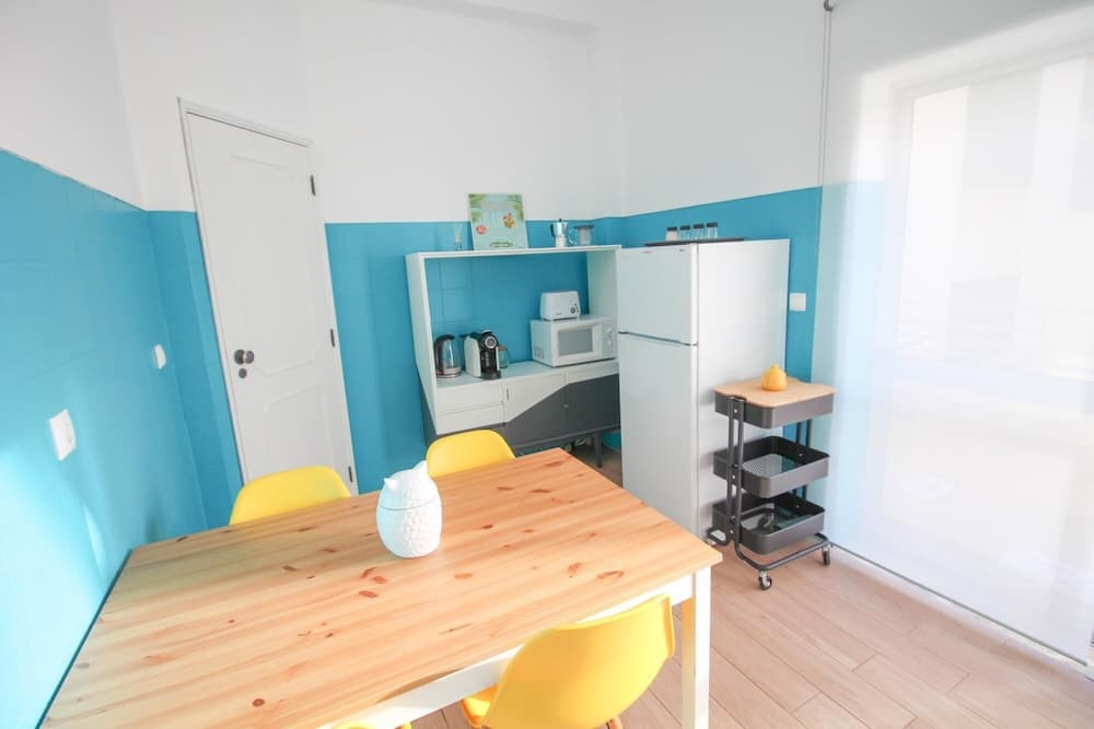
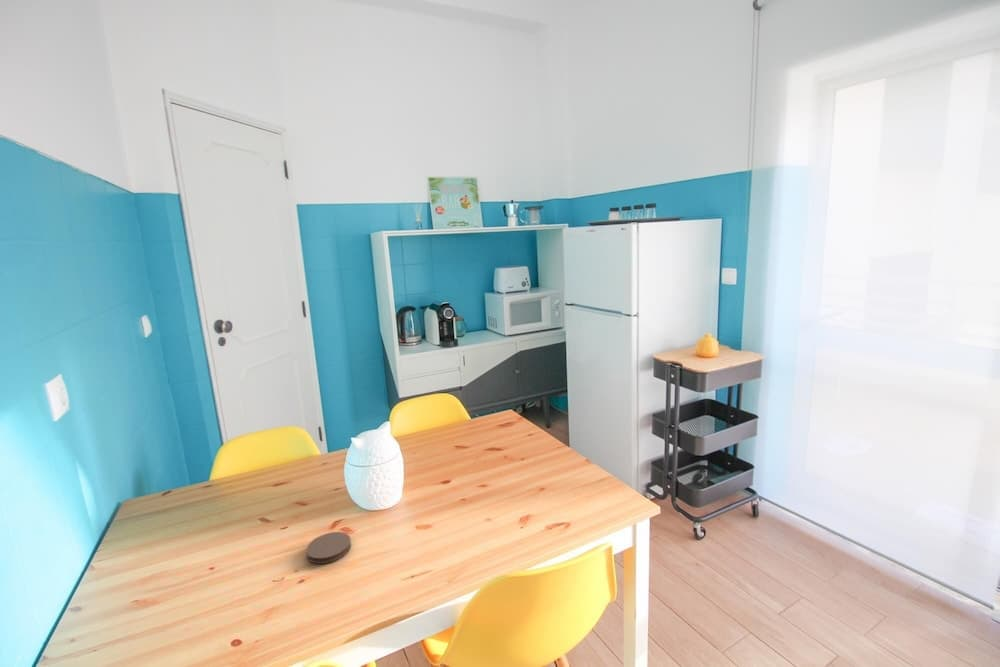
+ coaster [305,531,352,565]
